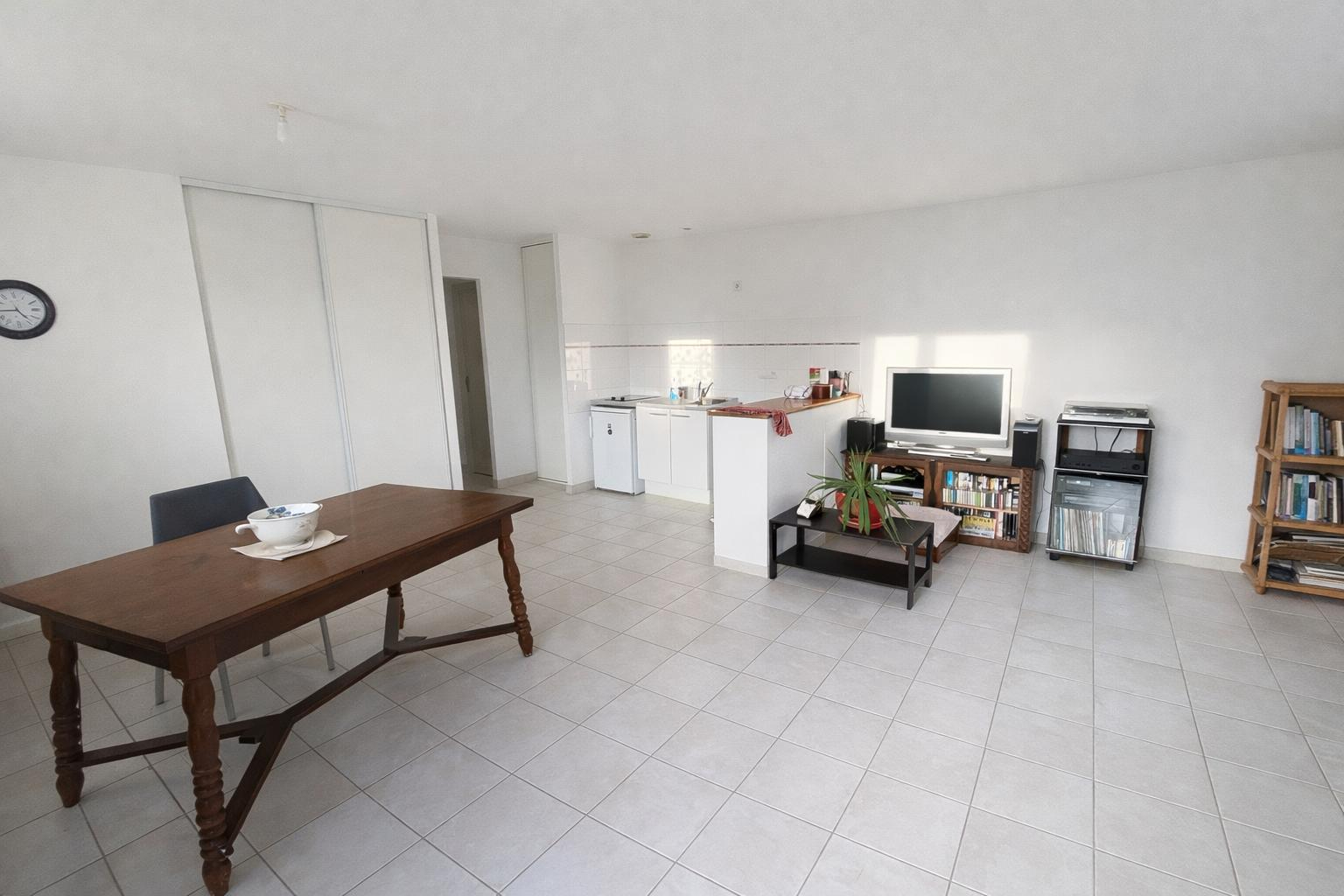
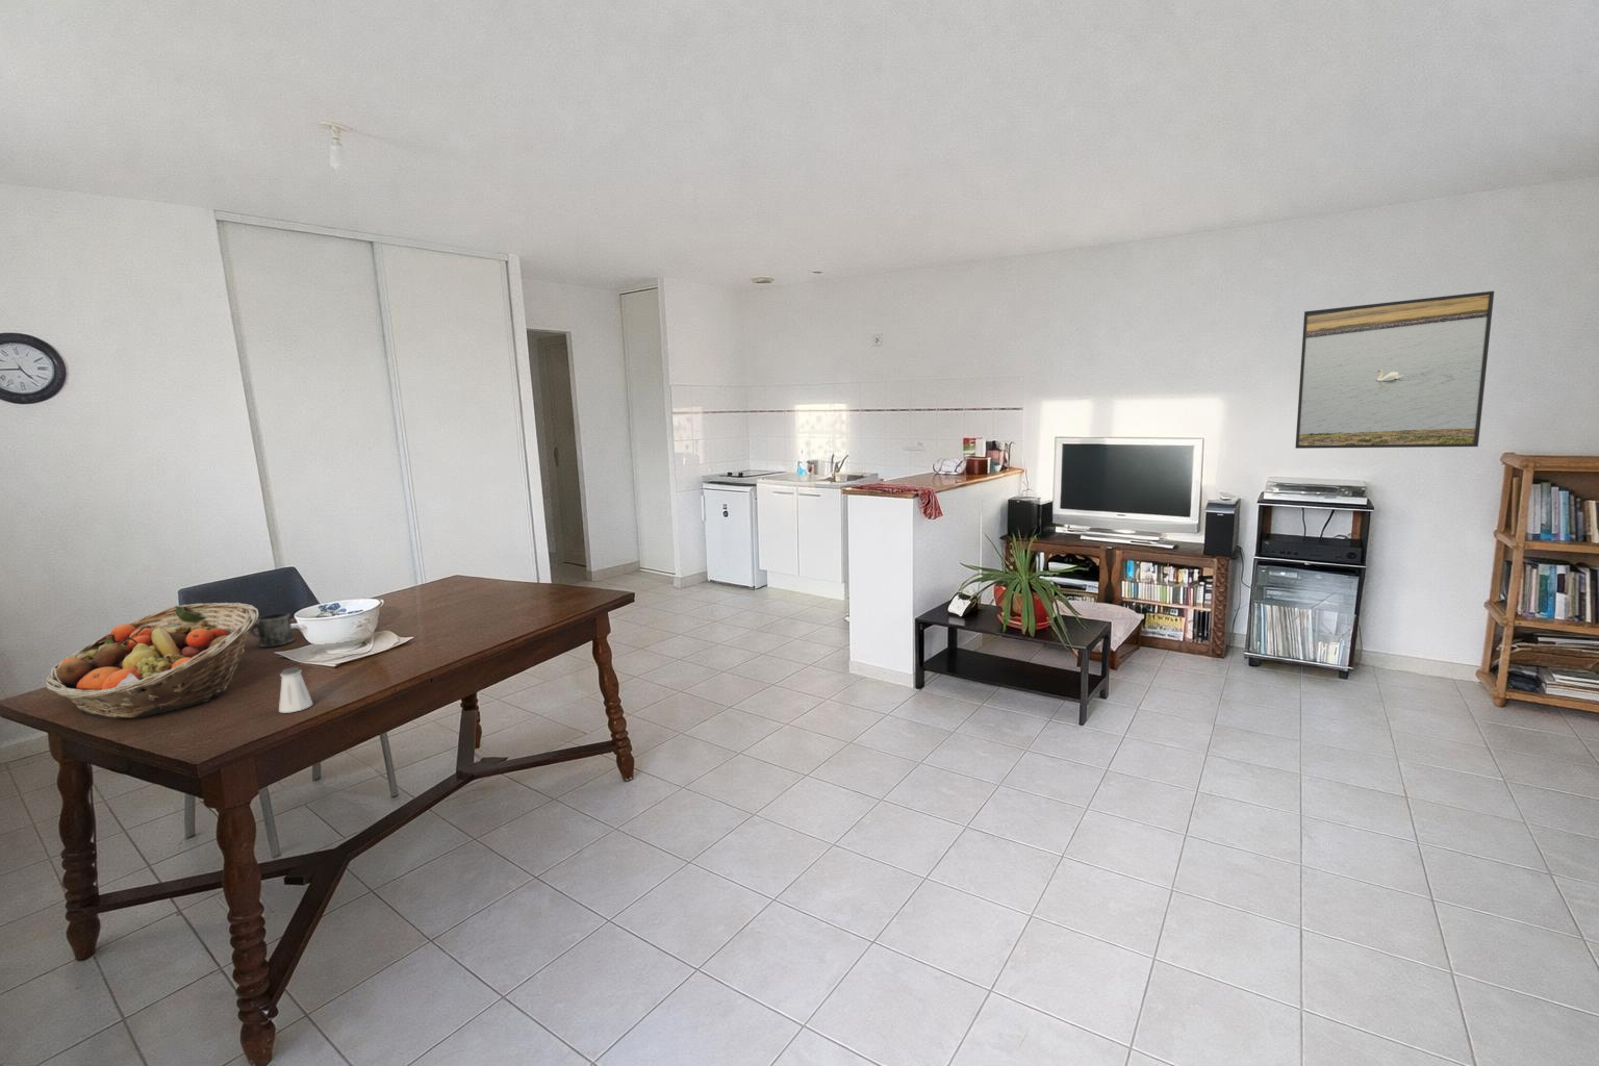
+ fruit basket [45,602,261,720]
+ saltshaker [278,666,313,714]
+ mug [249,612,295,648]
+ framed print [1294,290,1495,450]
